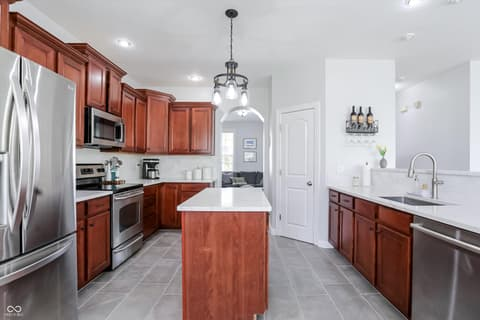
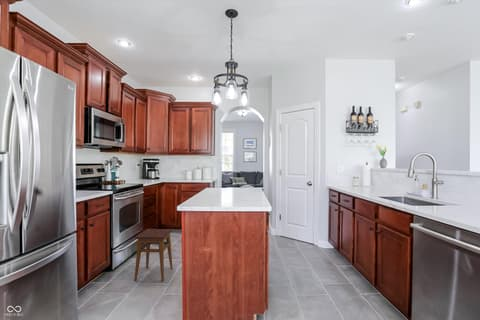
+ stool [133,228,174,282]
